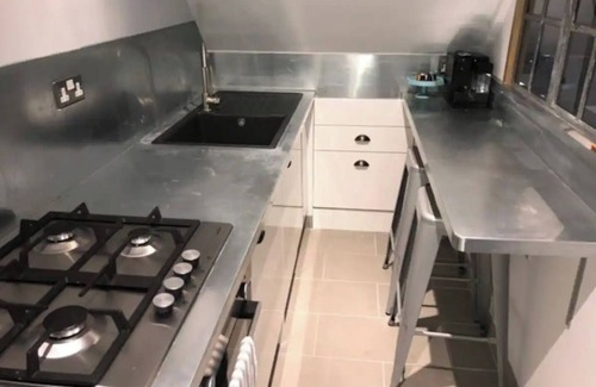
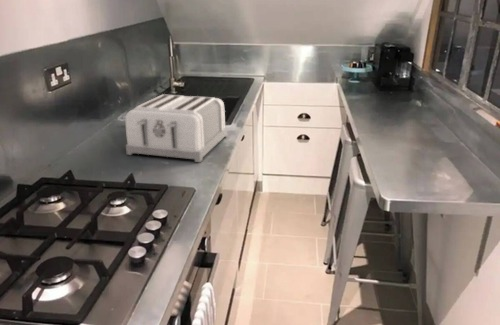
+ toaster [124,93,228,163]
